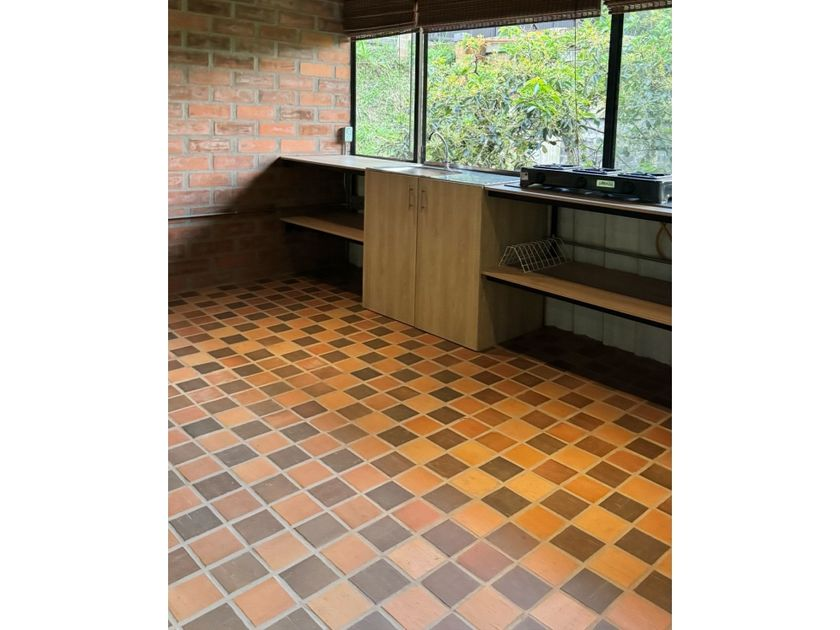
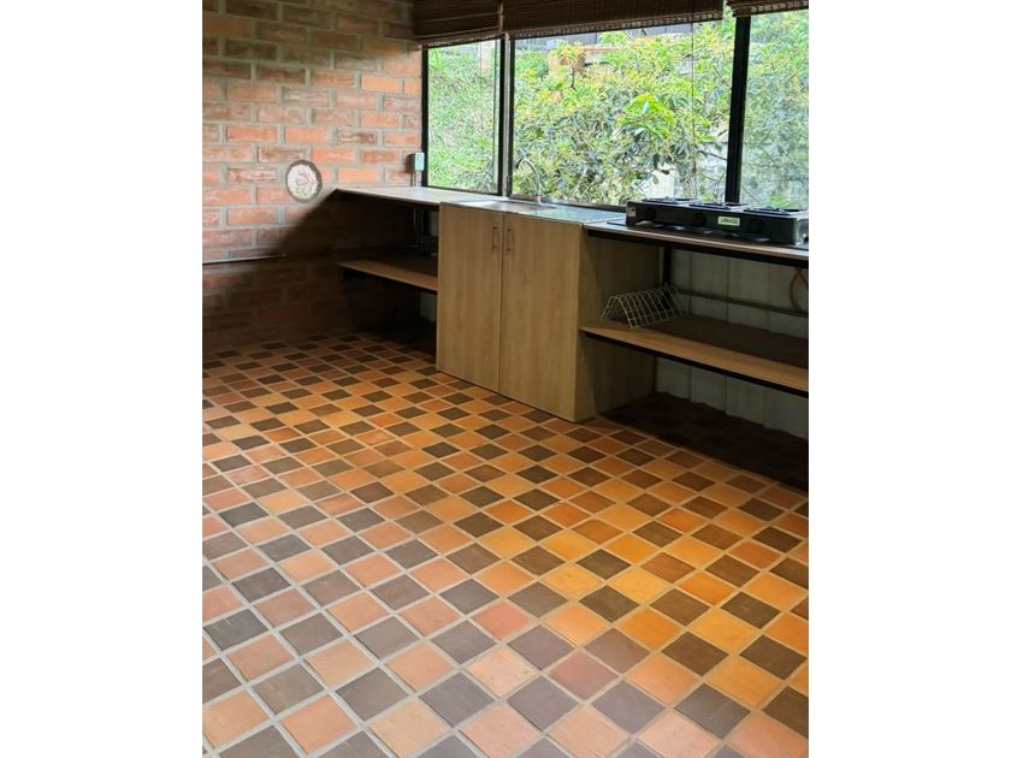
+ decorative plate [284,158,324,205]
